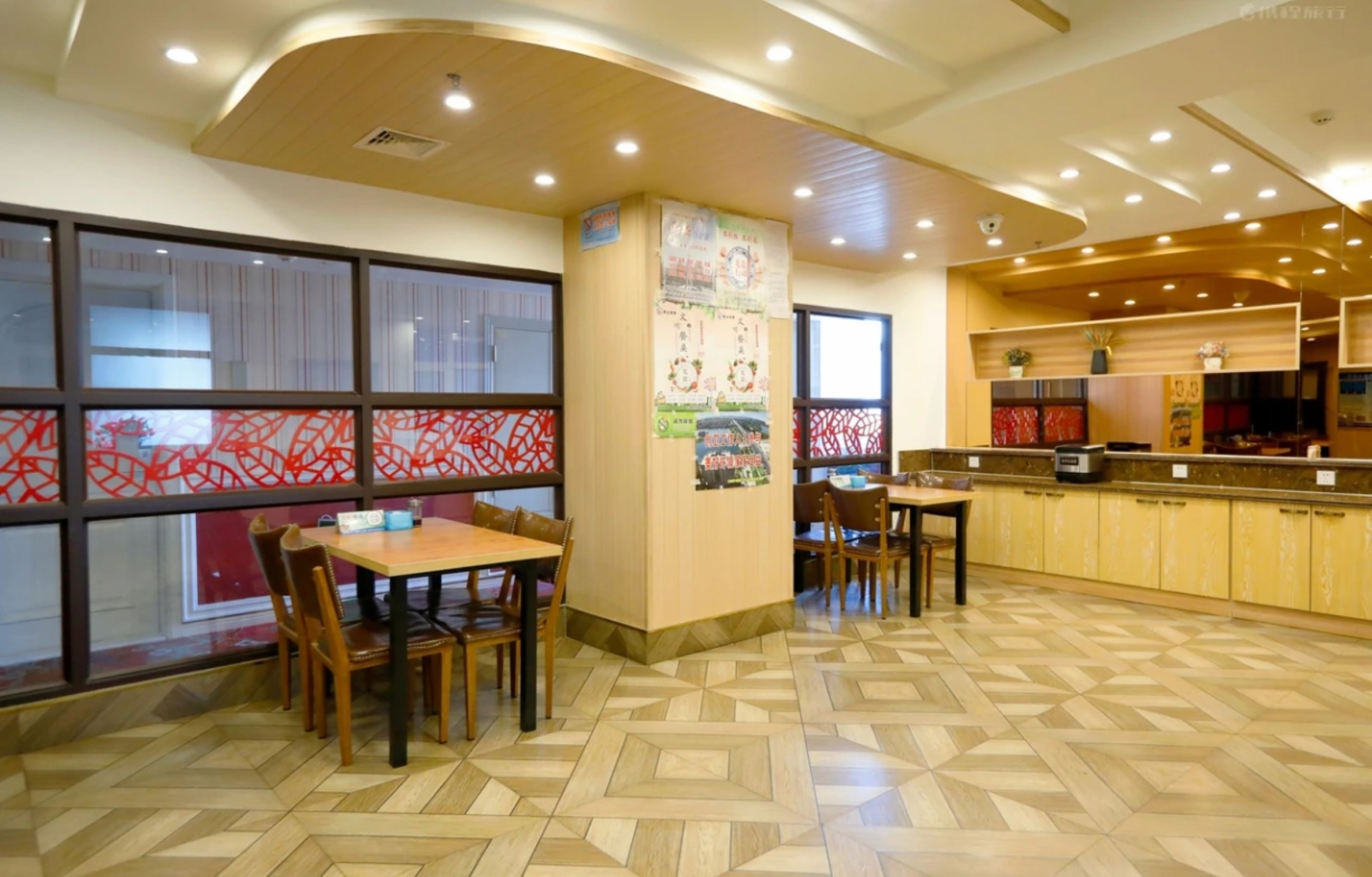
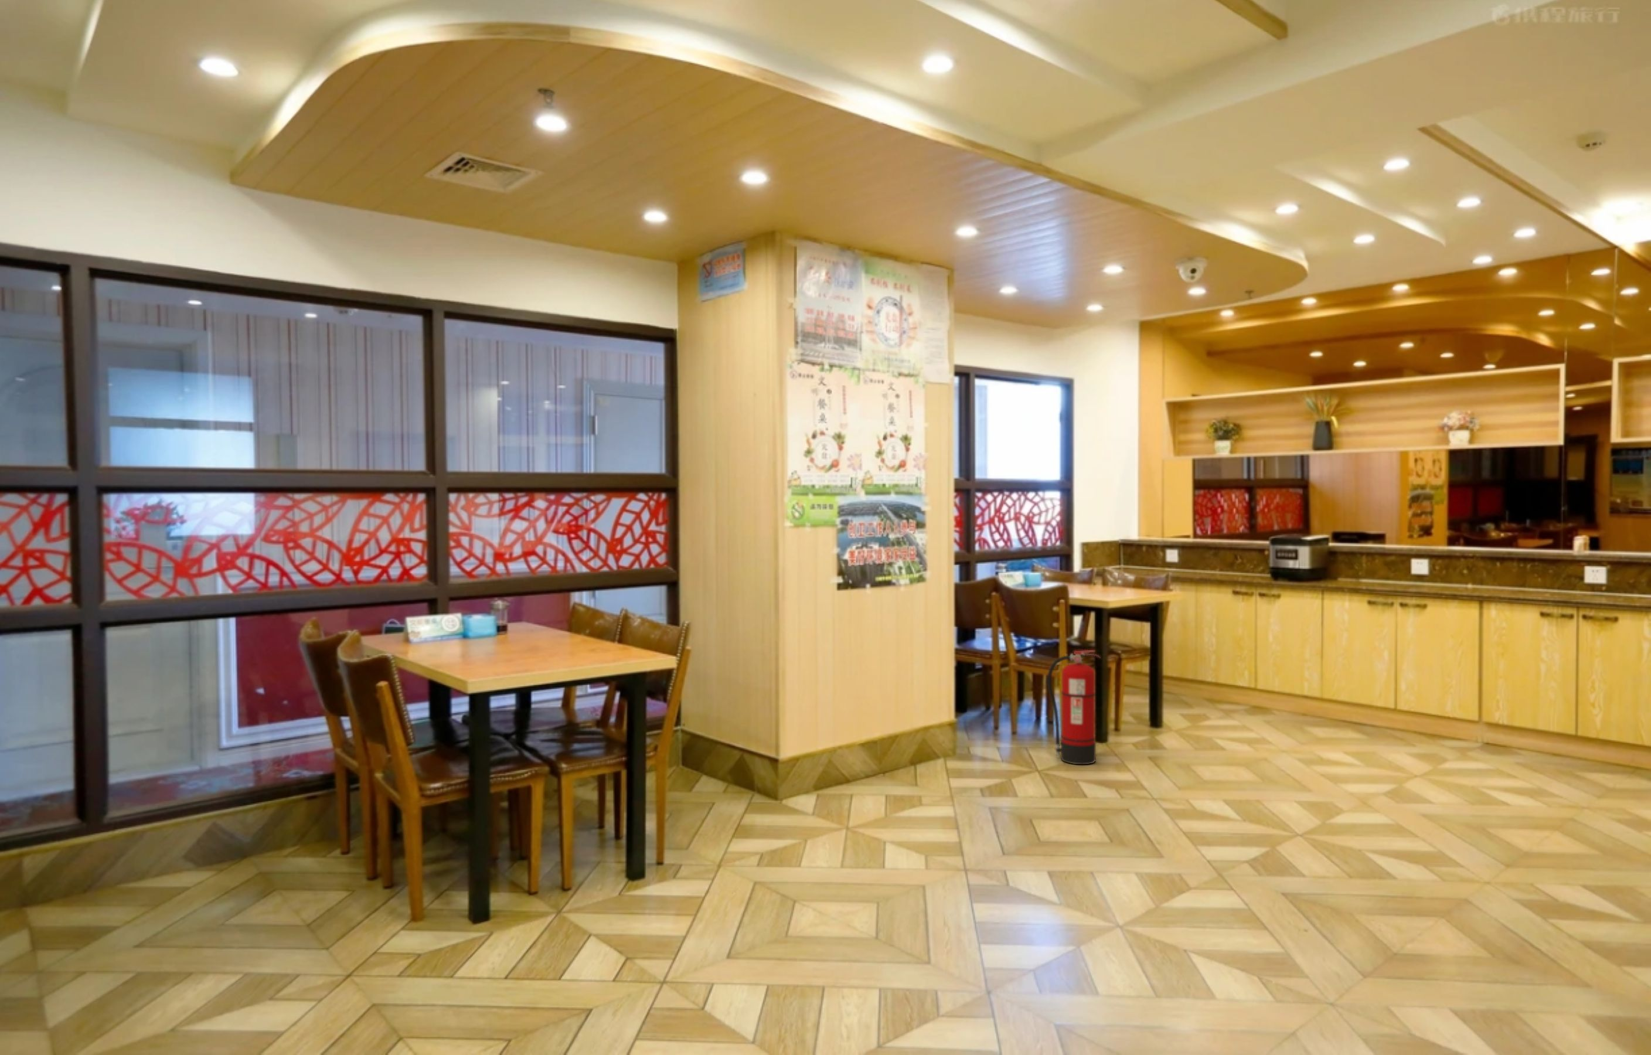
+ fire extinguisher [1047,650,1101,765]
